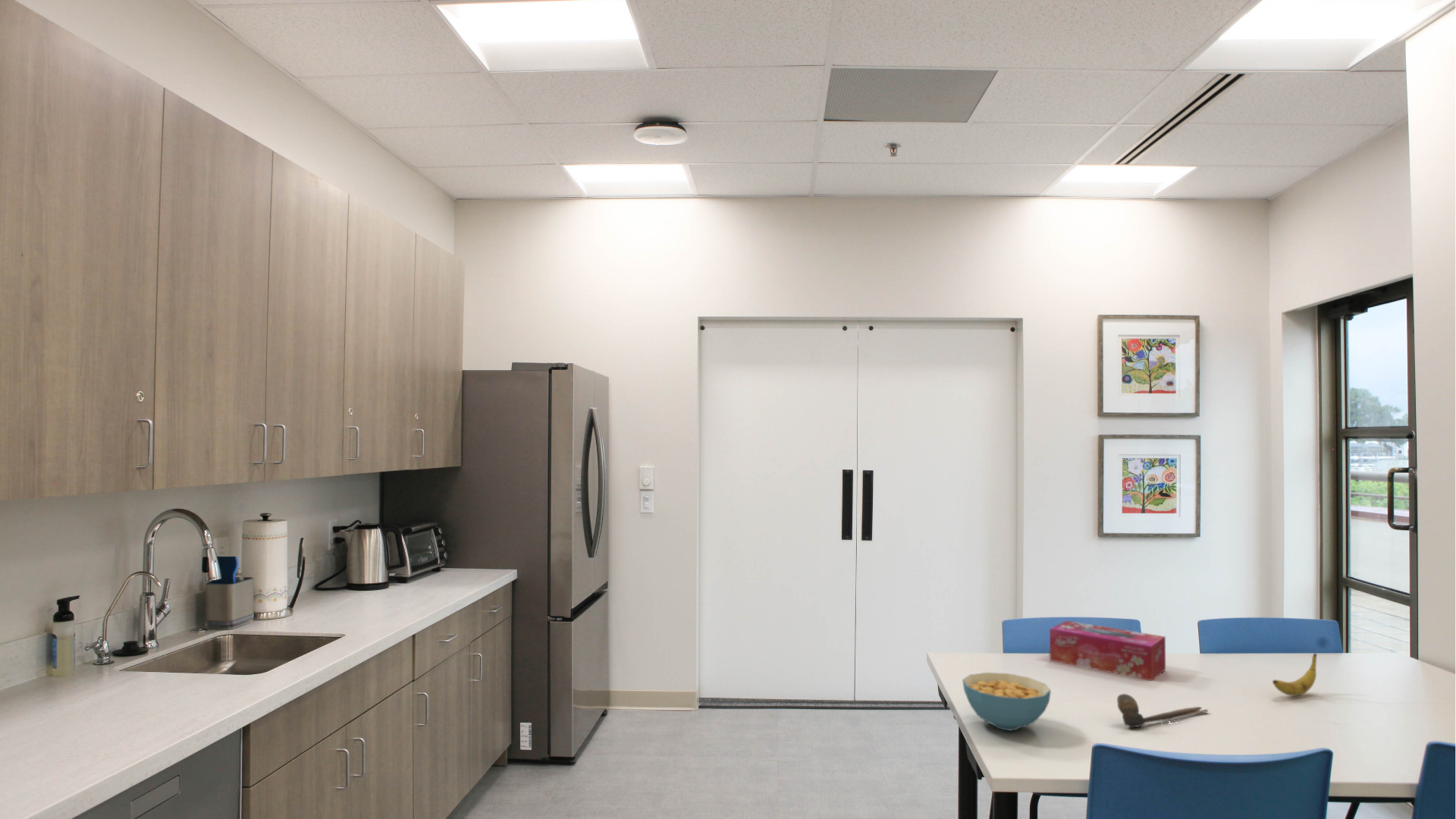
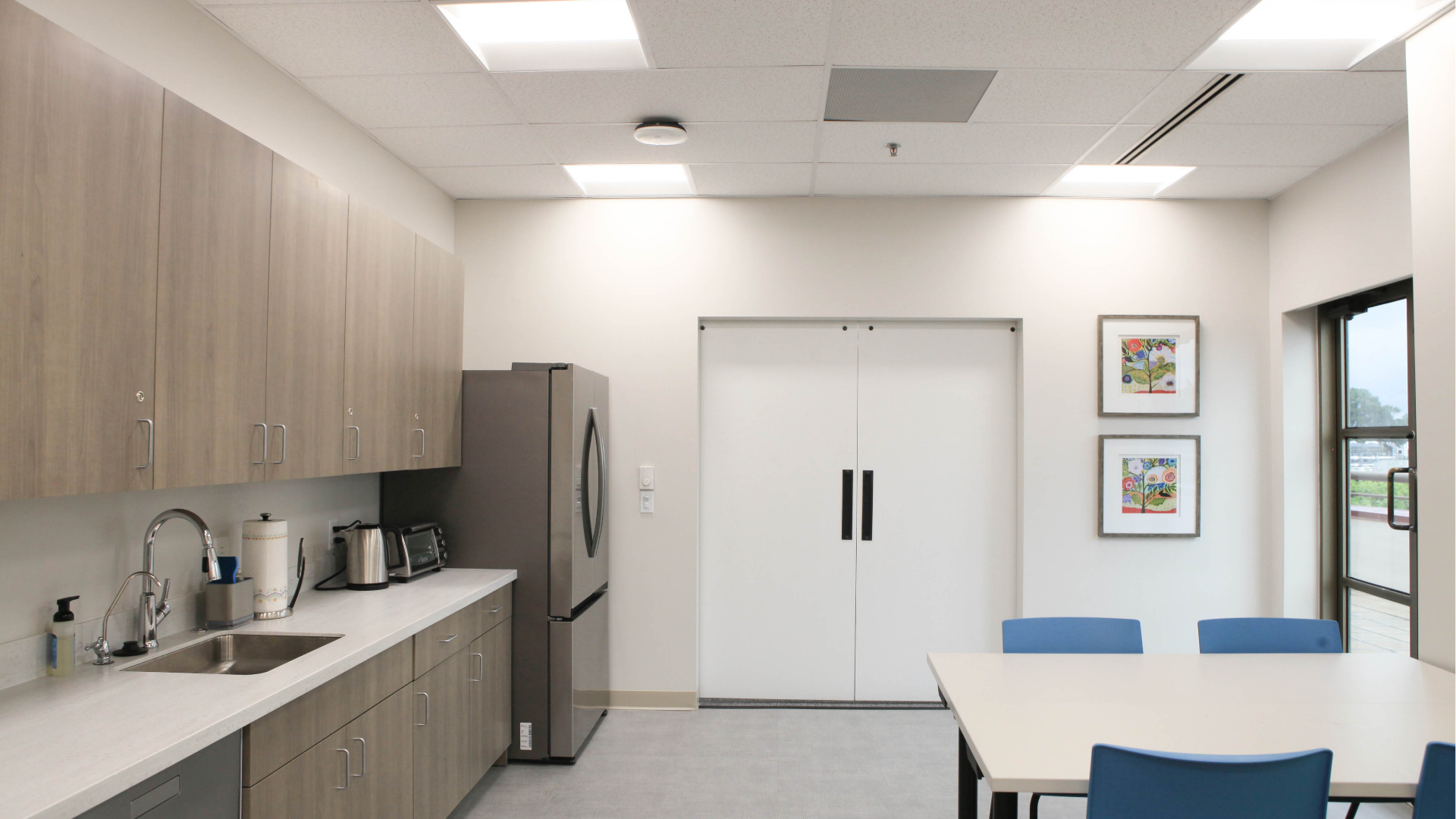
- cereal bowl [962,672,1052,731]
- spoon [1116,693,1209,728]
- tissue box [1049,620,1166,682]
- banana [1272,653,1317,697]
